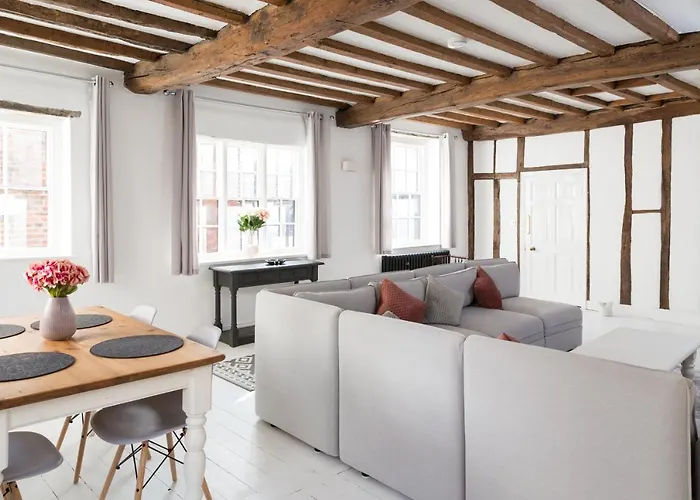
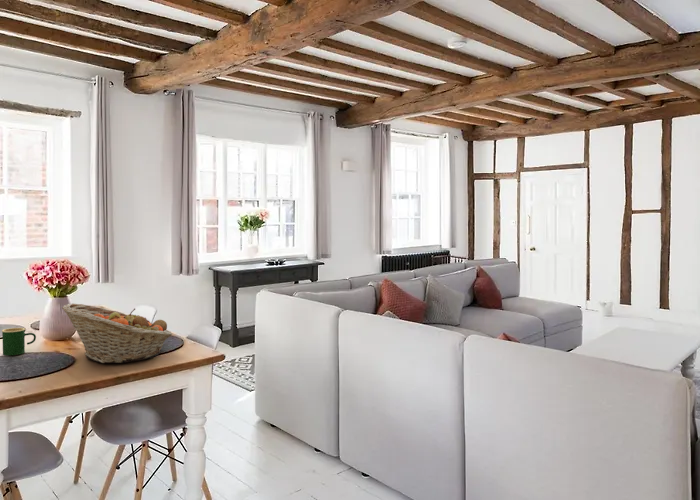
+ fruit basket [61,302,173,364]
+ mug [1,327,37,356]
